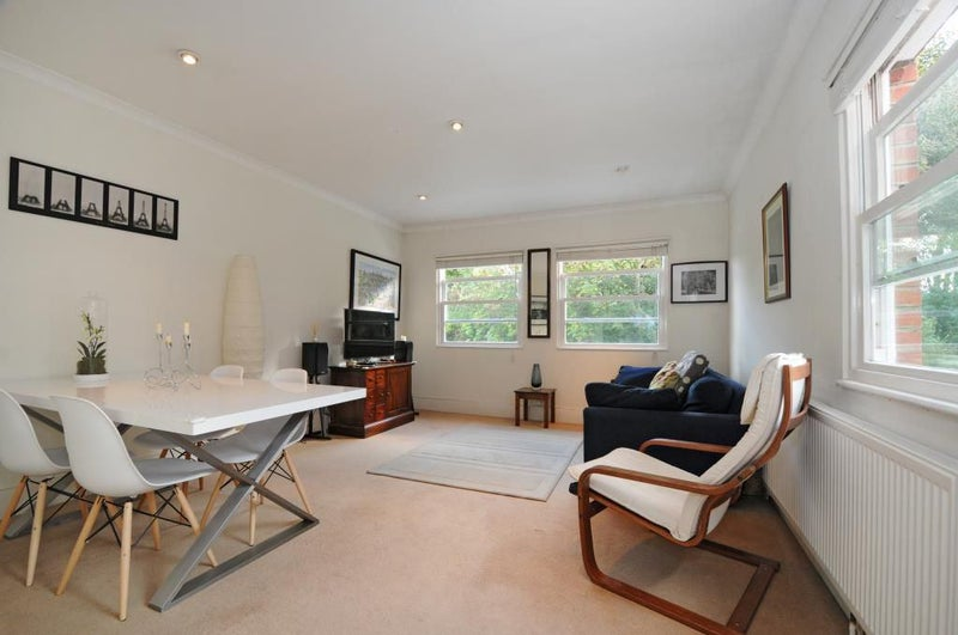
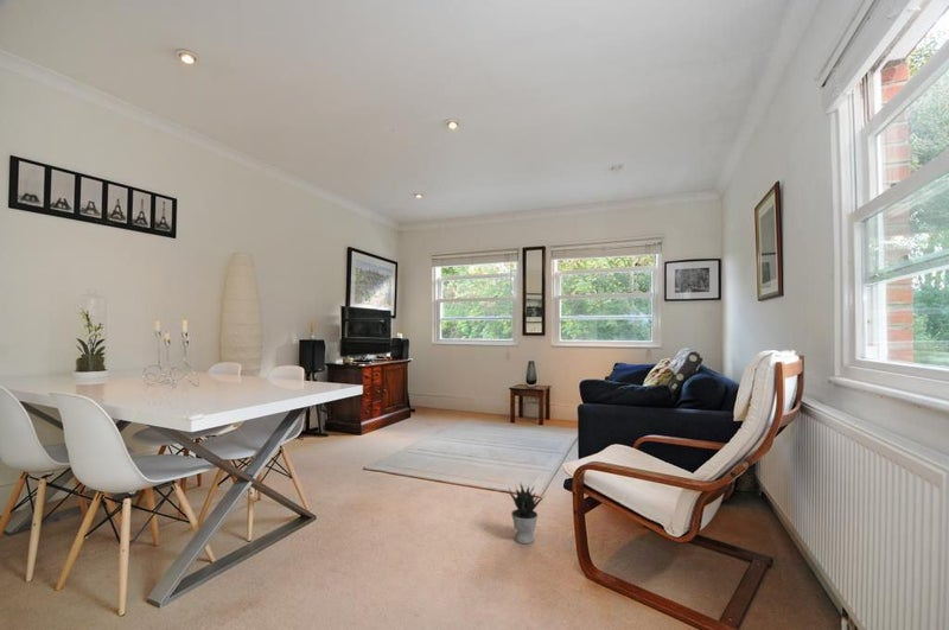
+ potted plant [508,483,547,545]
